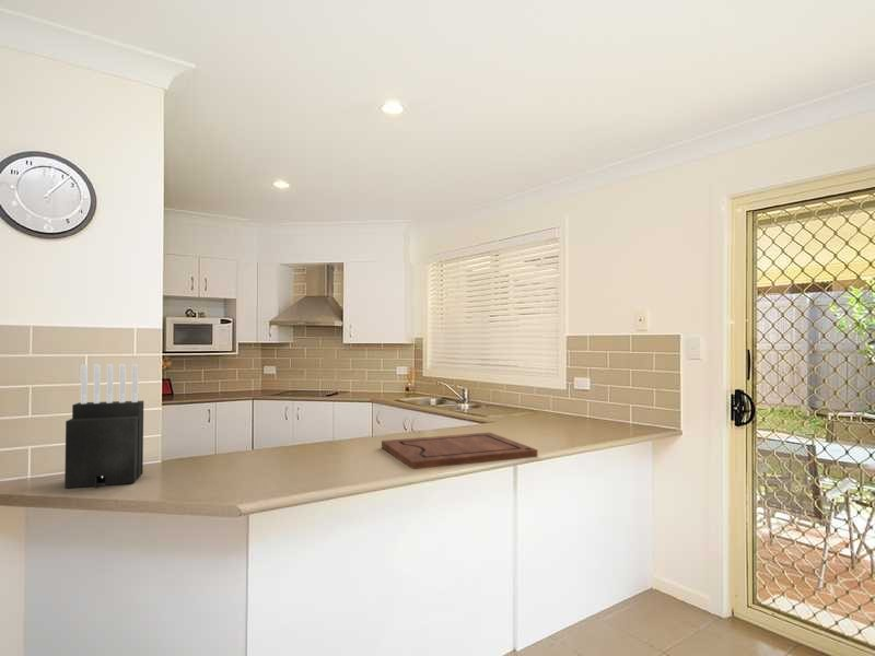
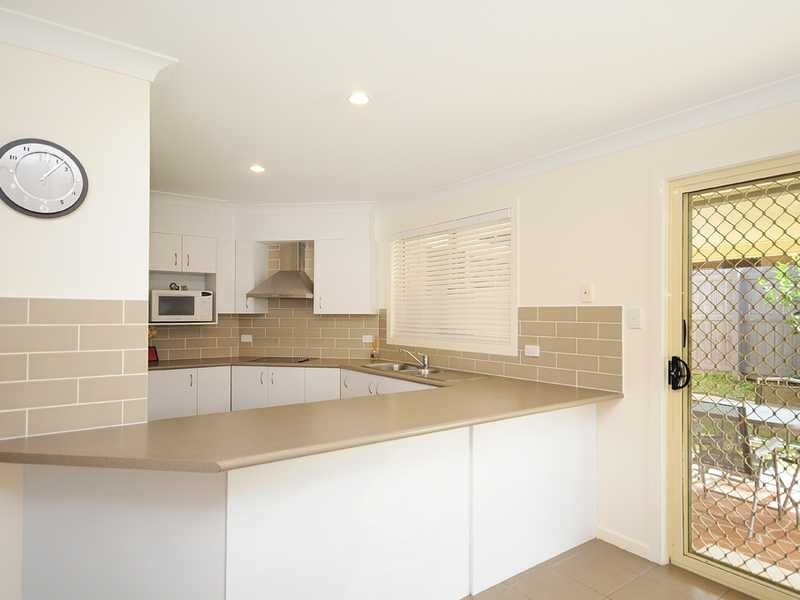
- cutting board [381,432,538,470]
- knife block [63,363,144,489]
